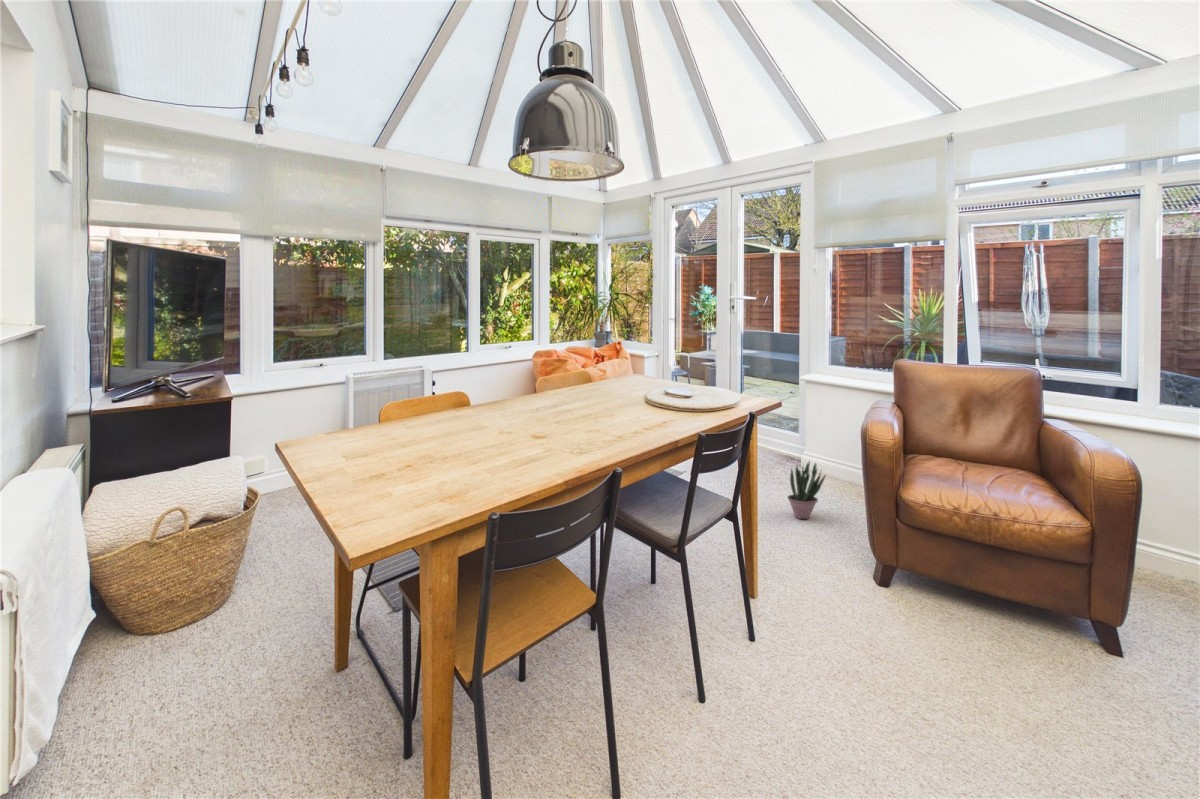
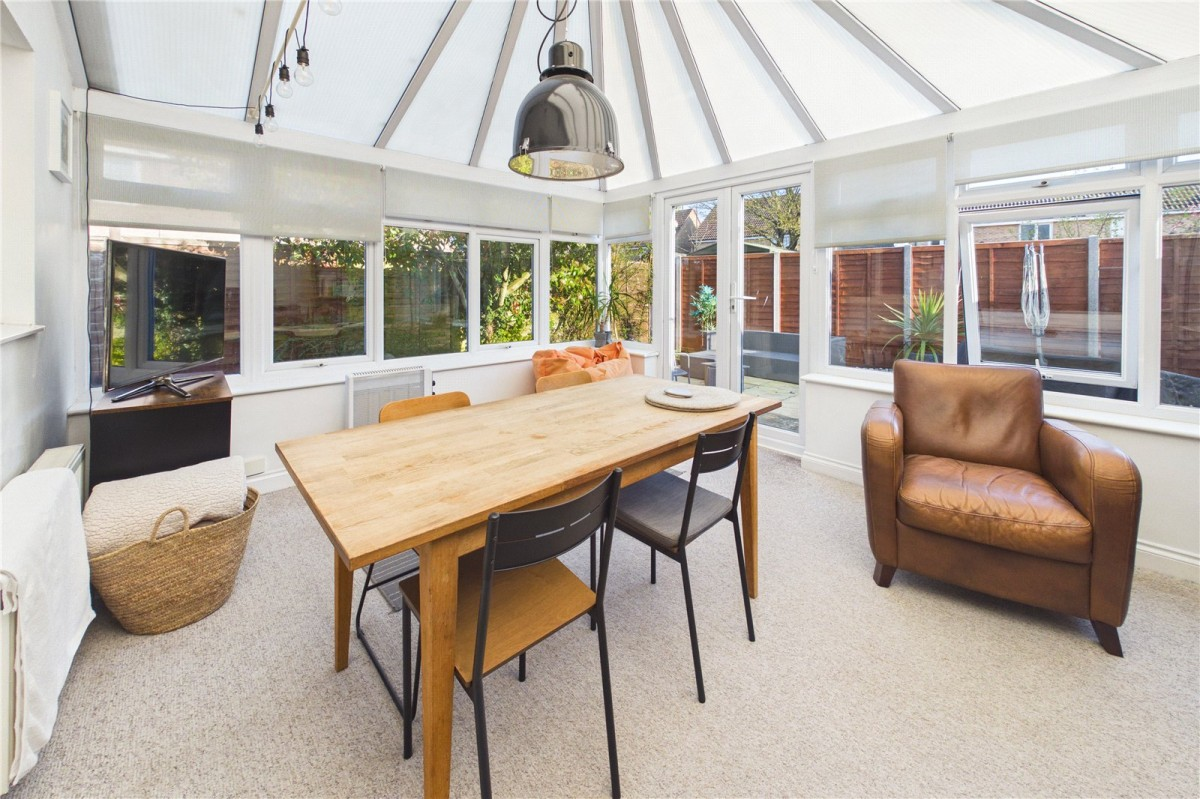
- potted plant [787,459,827,520]
